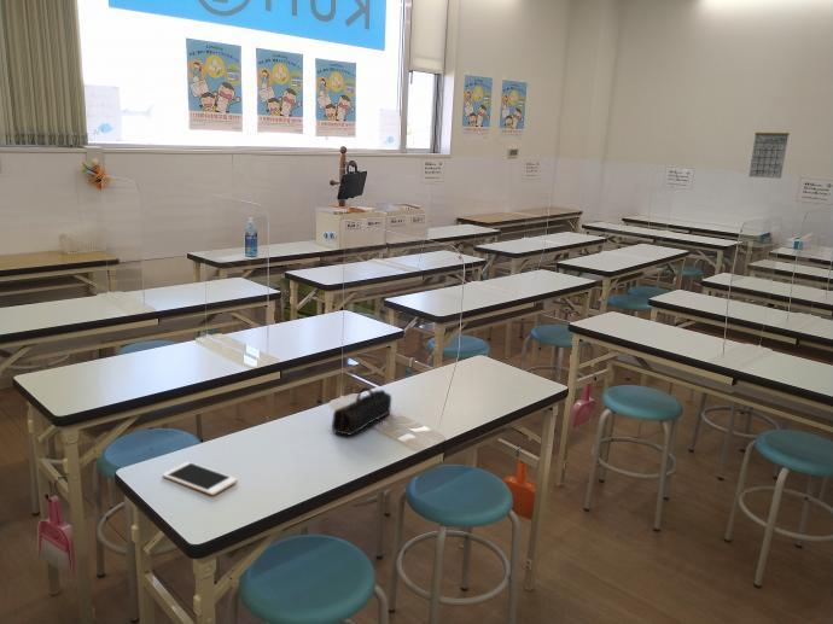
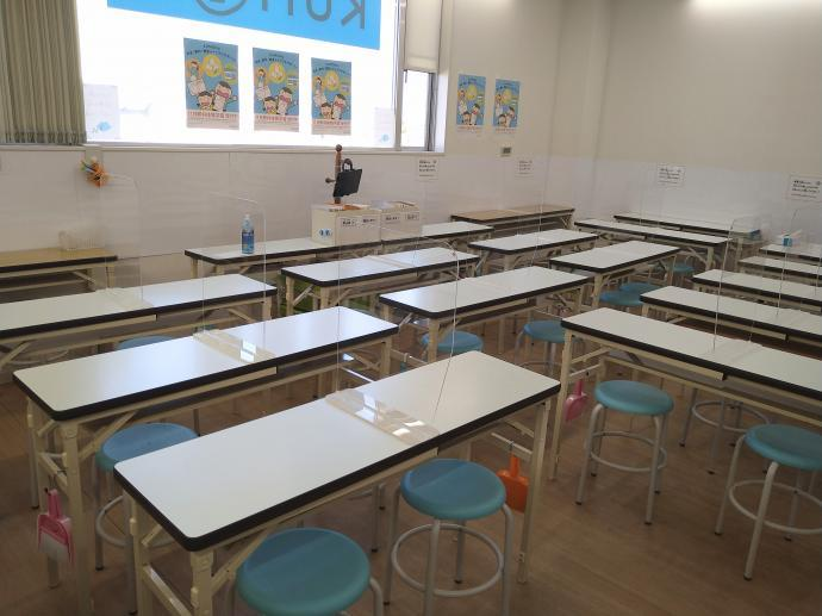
- cell phone [161,461,239,496]
- calendar [747,132,791,180]
- pencil case [331,386,392,437]
